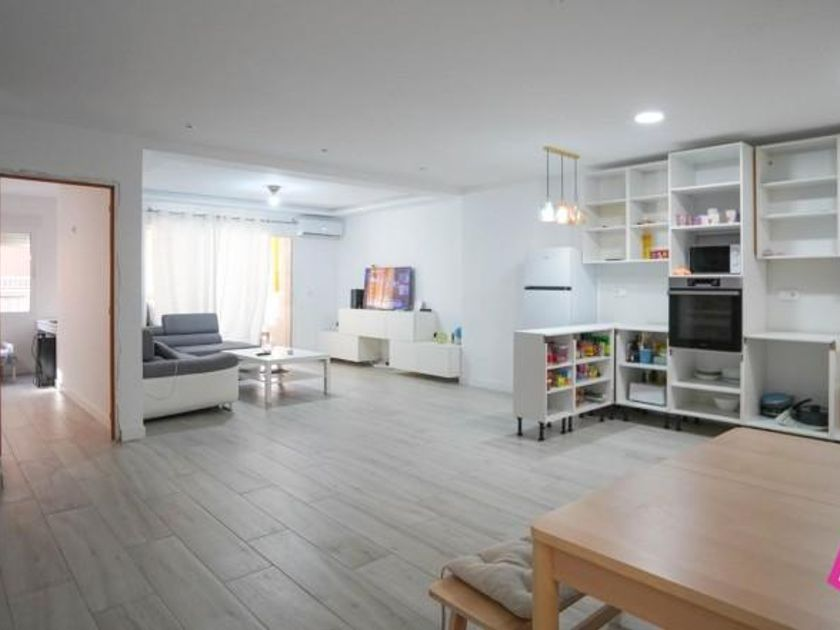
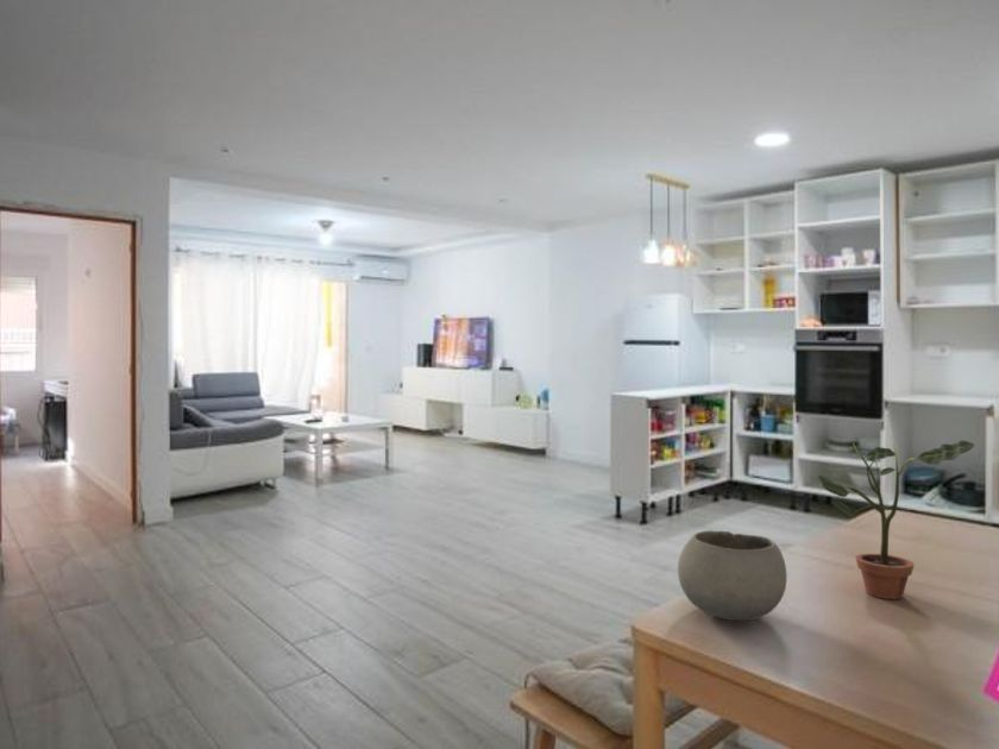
+ potted plant [817,439,976,600]
+ bowl [677,529,787,622]
